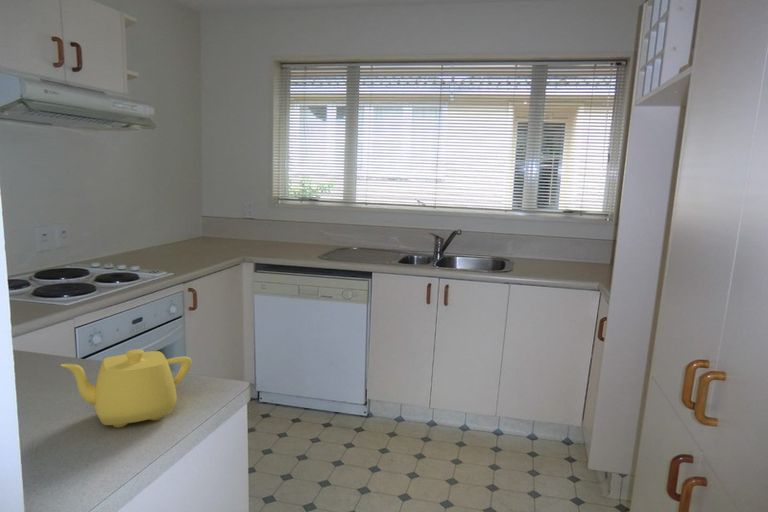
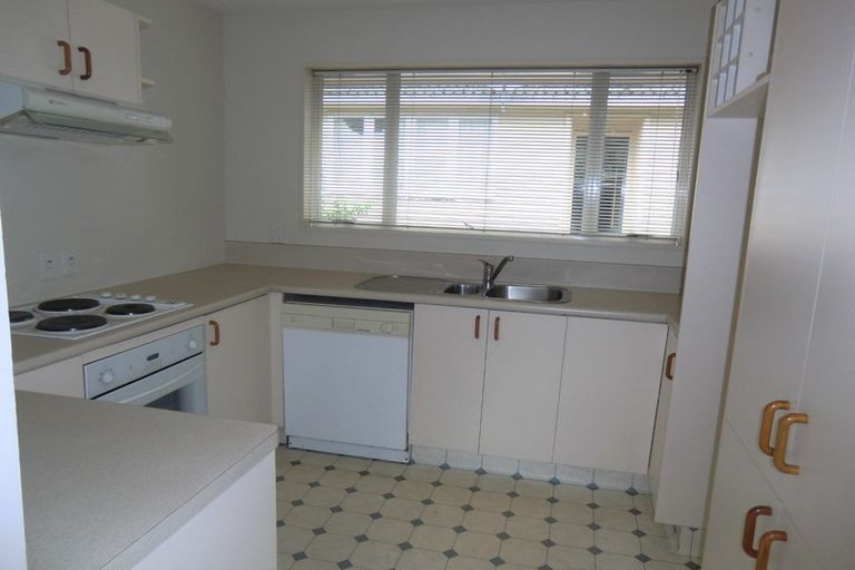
- teapot [60,348,193,428]
